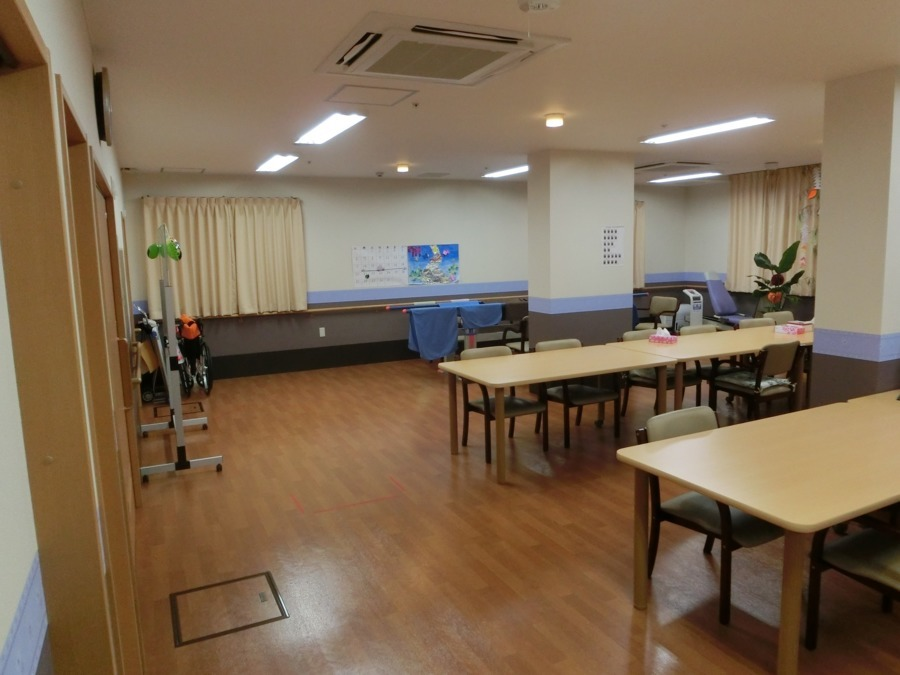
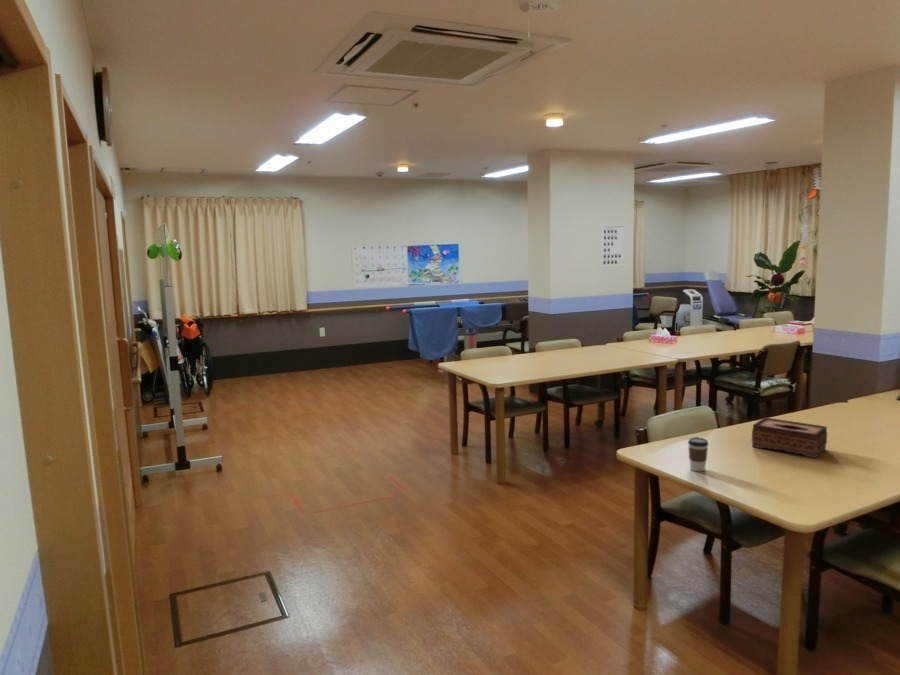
+ coffee cup [687,436,710,472]
+ tissue box [751,417,828,459]
